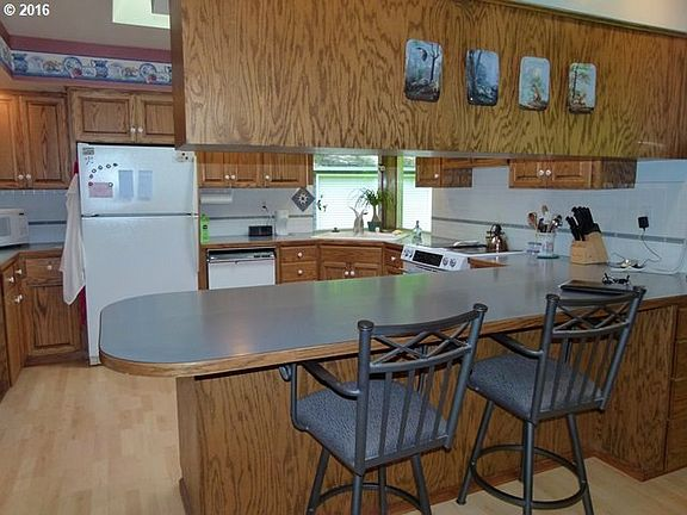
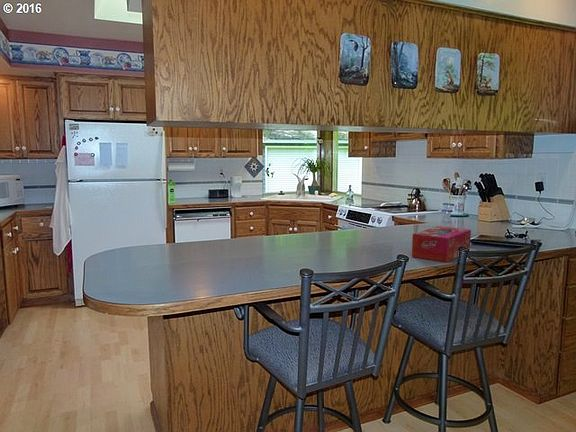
+ tissue box [411,225,472,263]
